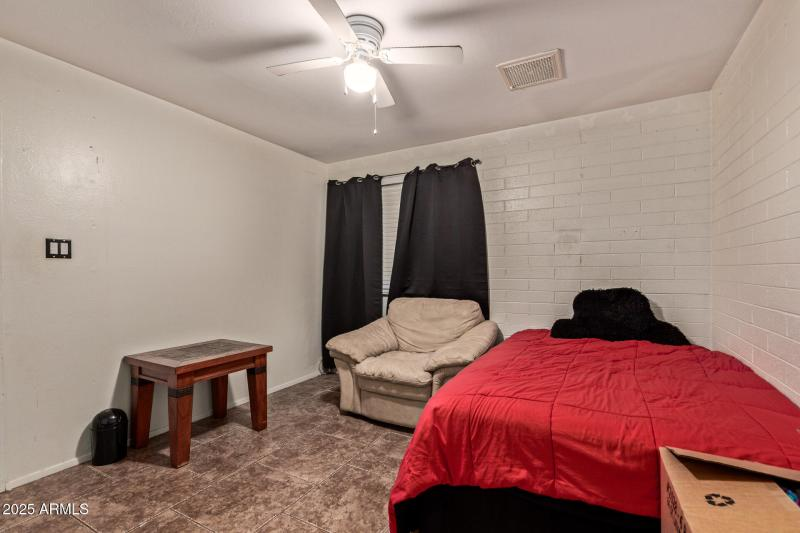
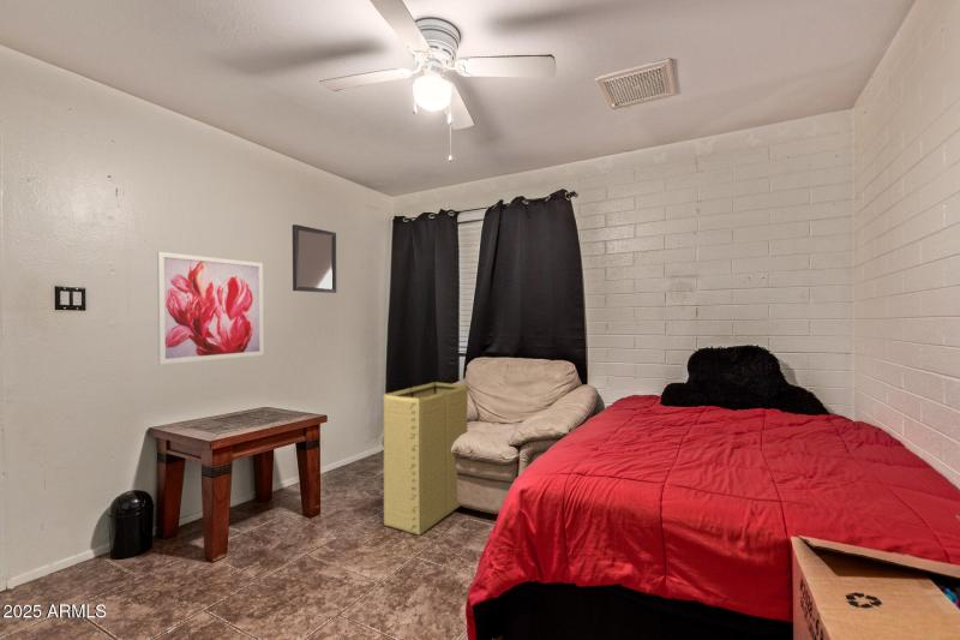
+ laundry hamper [382,381,469,536]
+ wall art [156,251,265,365]
+ home mirror [292,223,337,294]
